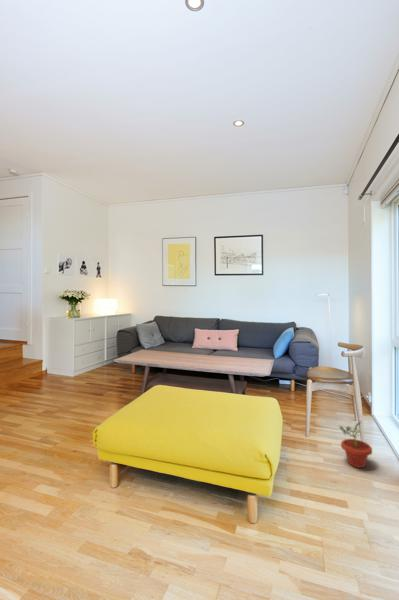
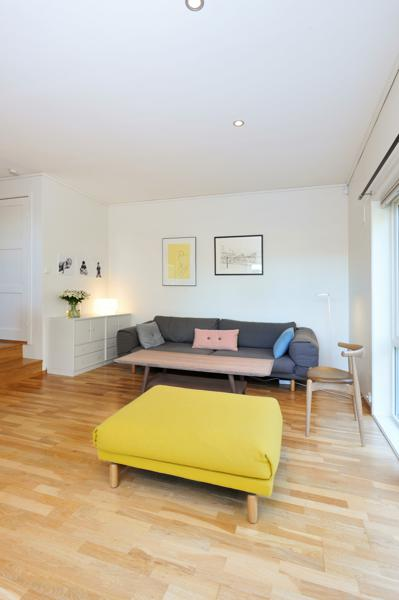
- potted plant [338,421,373,469]
